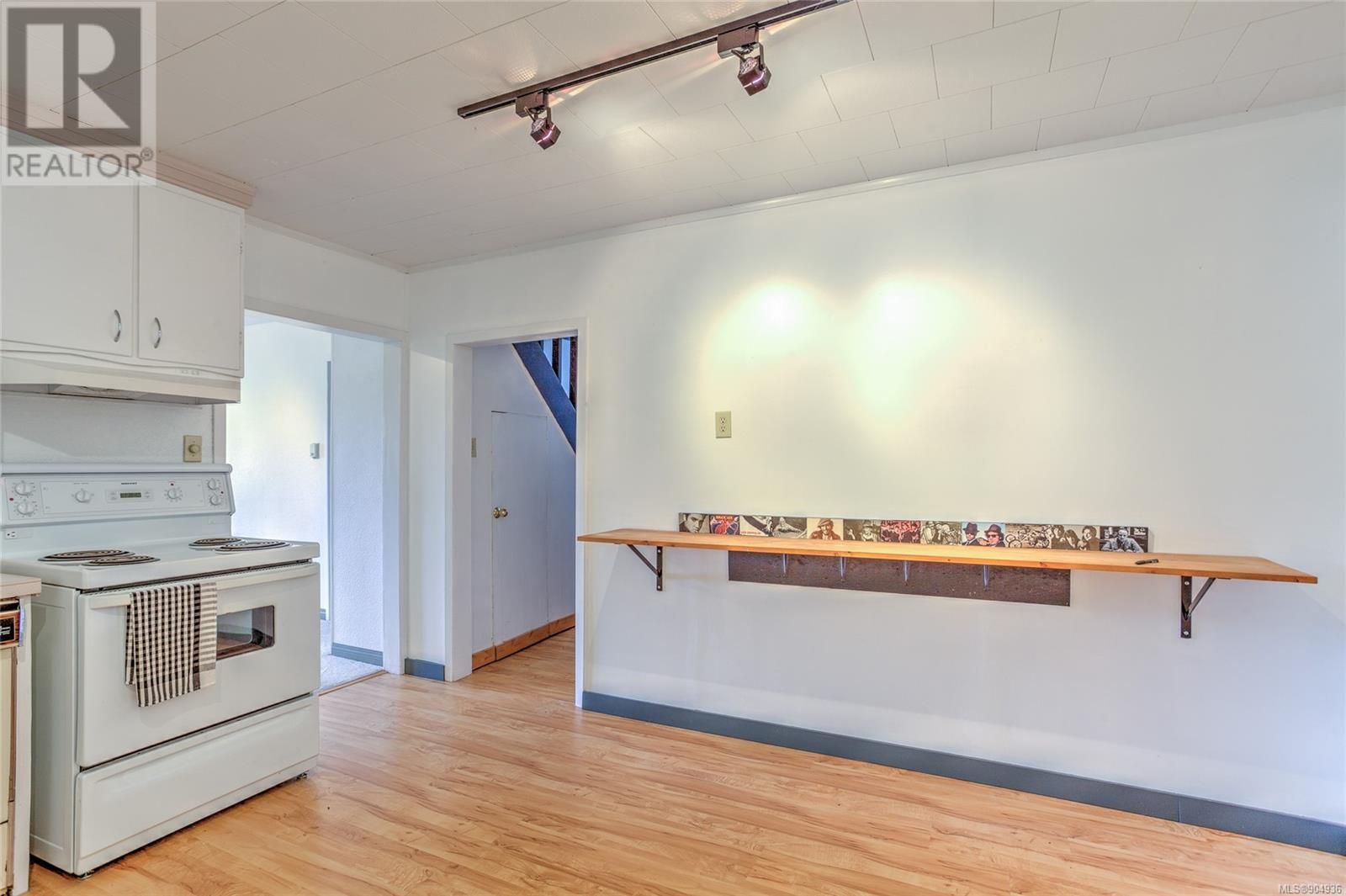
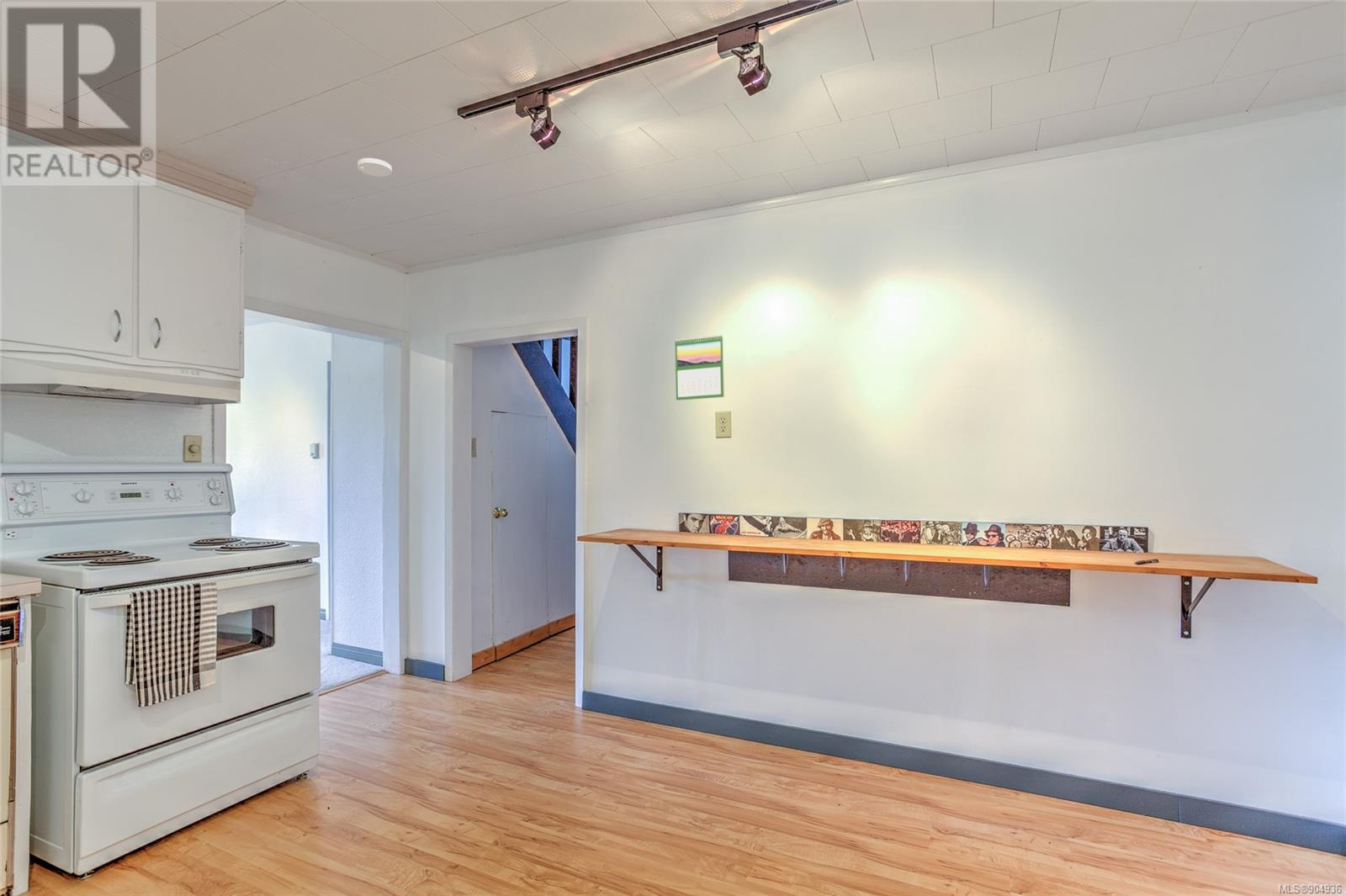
+ calendar [674,334,725,401]
+ smoke detector [357,157,393,178]
